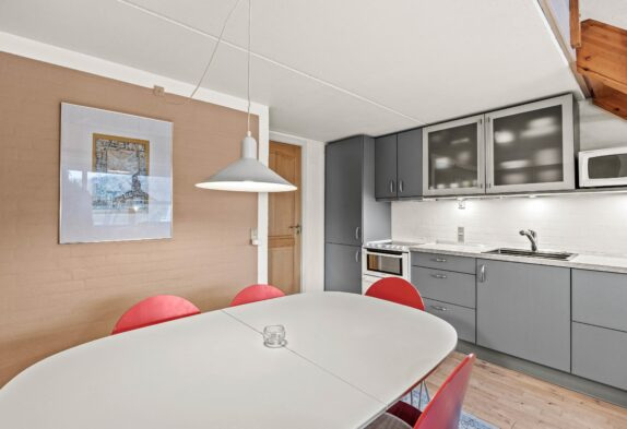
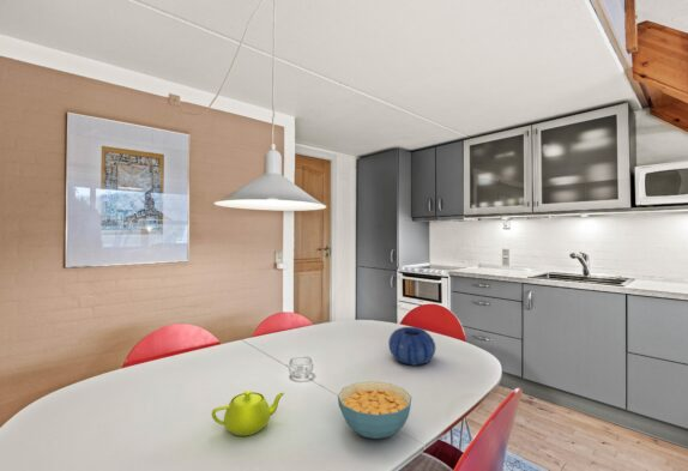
+ decorative bowl [387,326,436,367]
+ cereal bowl [337,380,412,440]
+ teapot [211,390,286,437]
